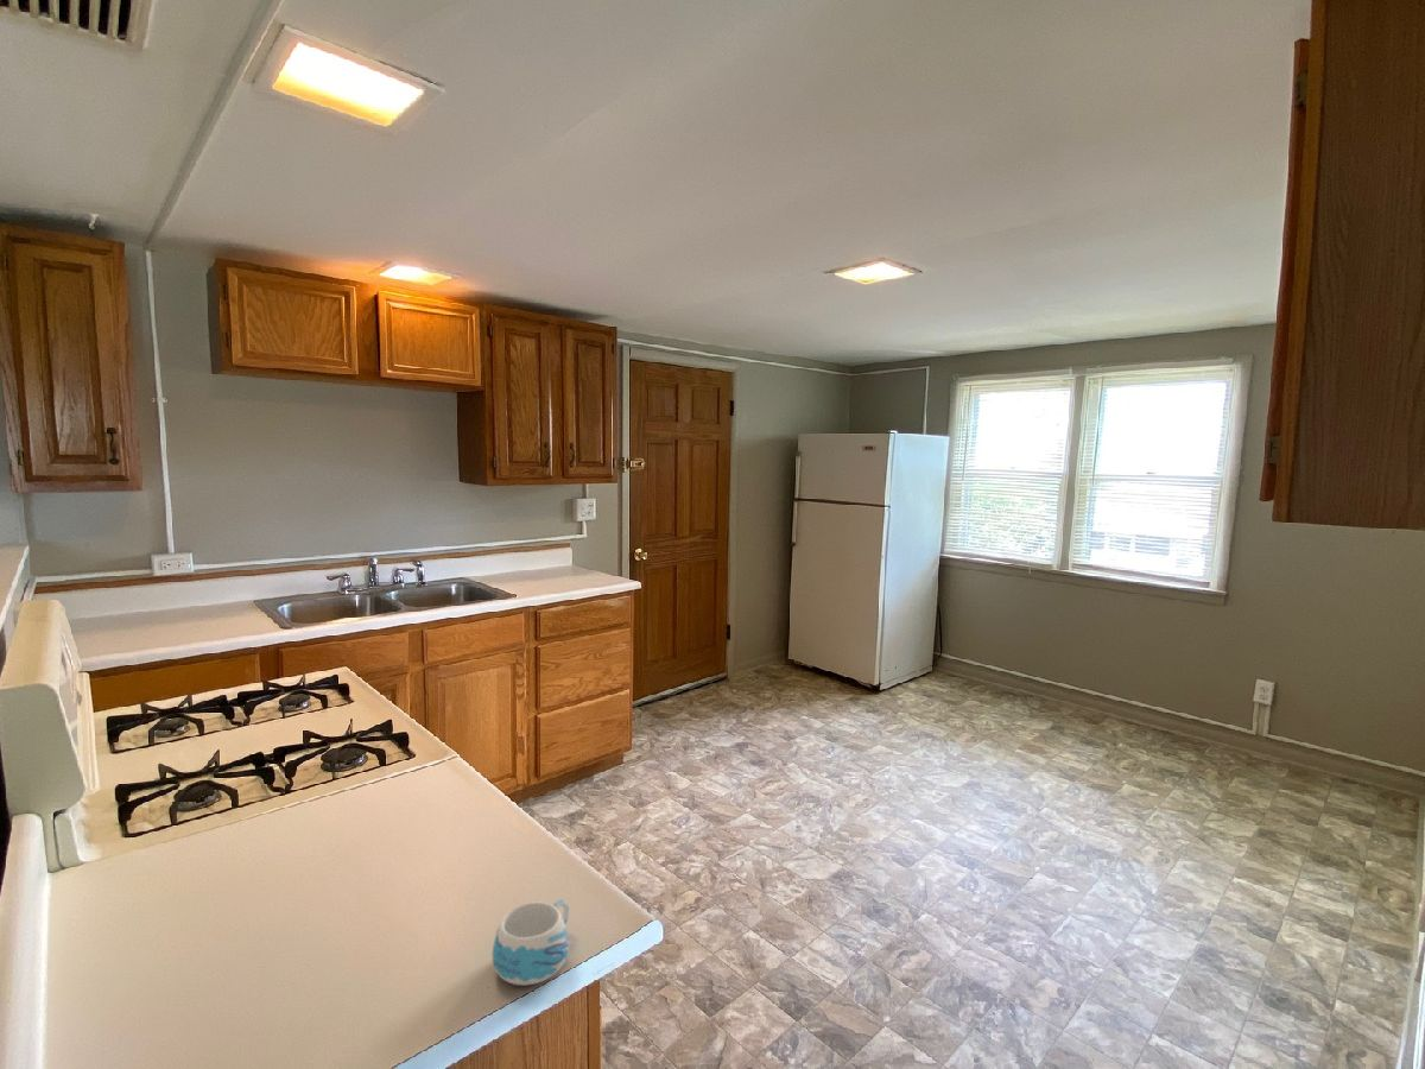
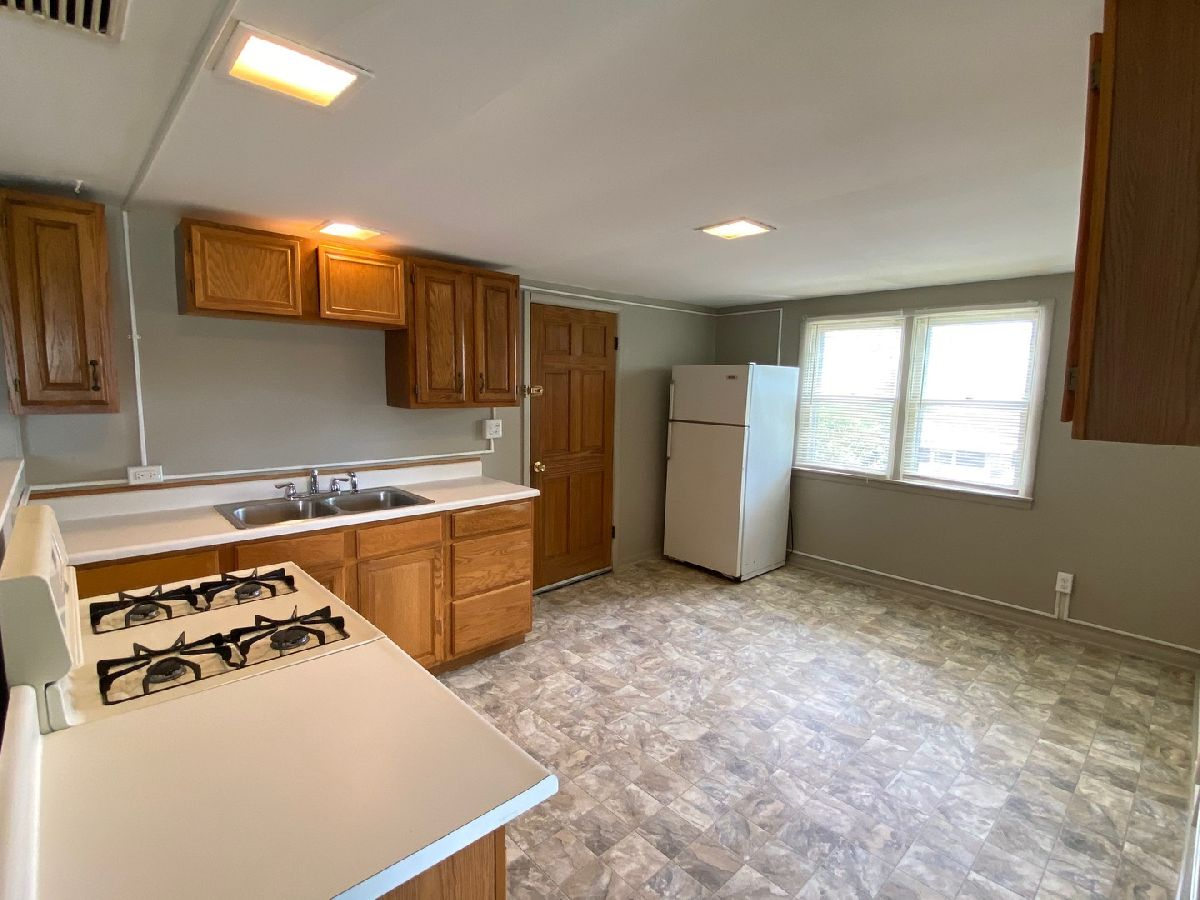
- mug [492,899,570,987]
